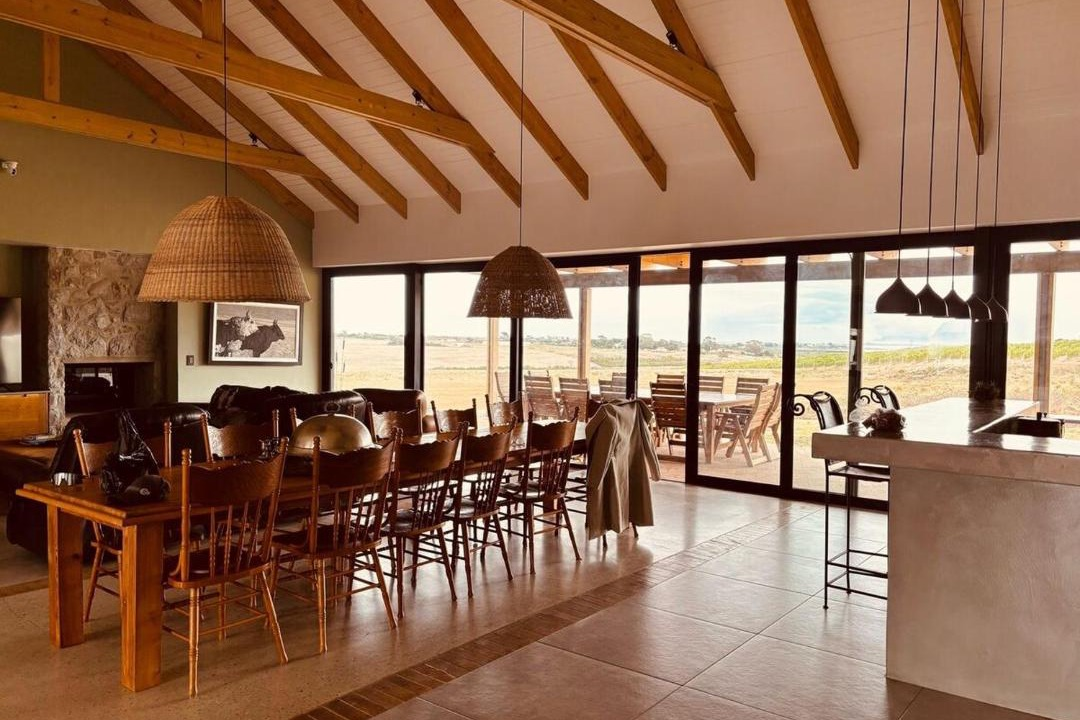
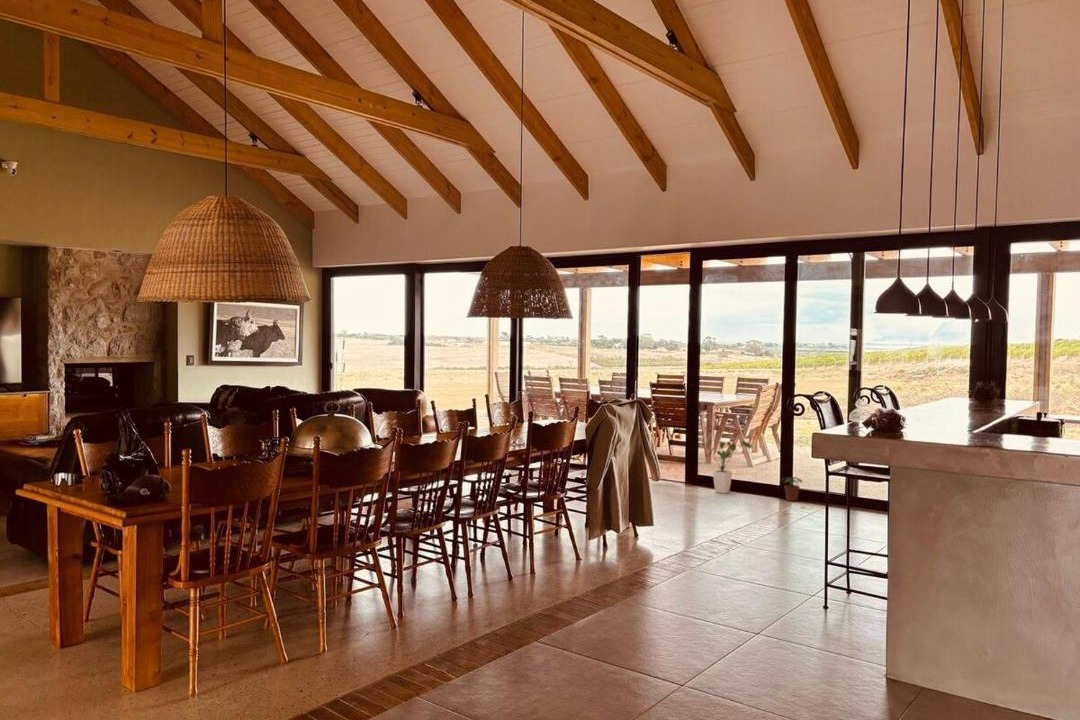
+ house plant [704,439,753,494]
+ potted plant [779,476,803,502]
